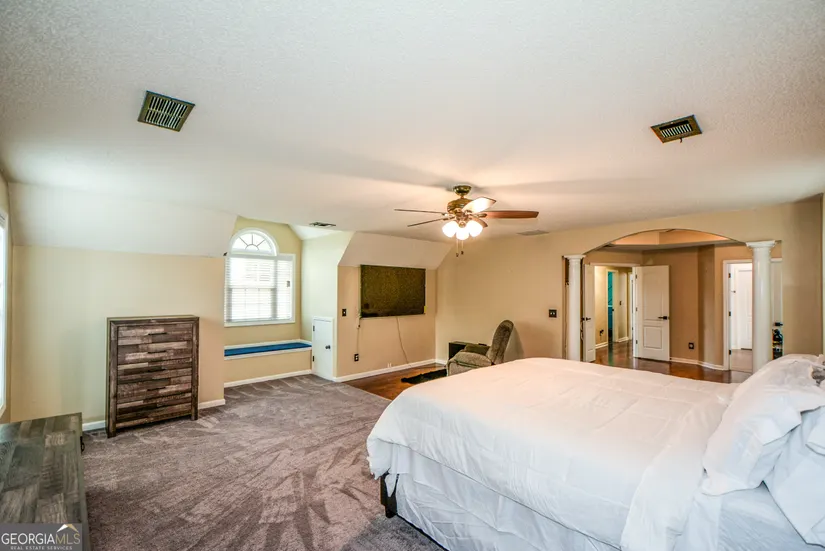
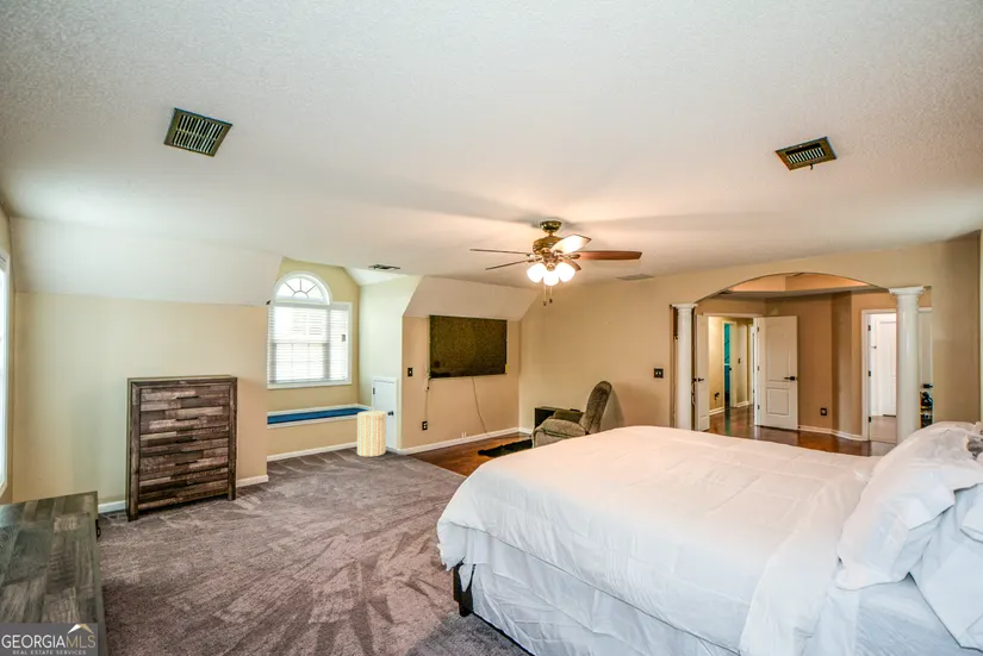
+ laundry hamper [356,405,387,458]
